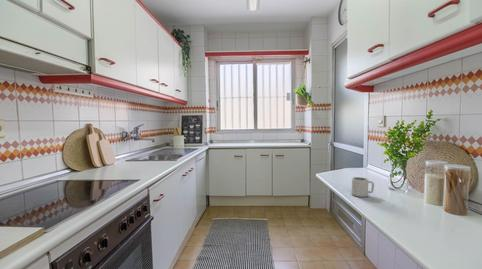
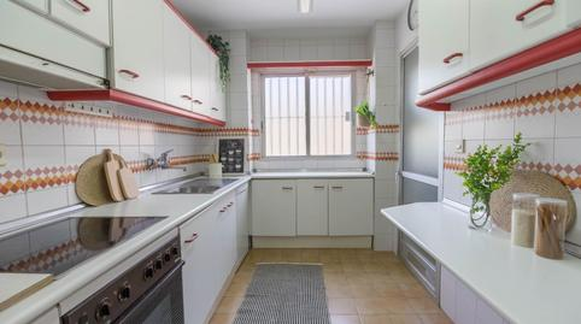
- cup [351,176,375,198]
